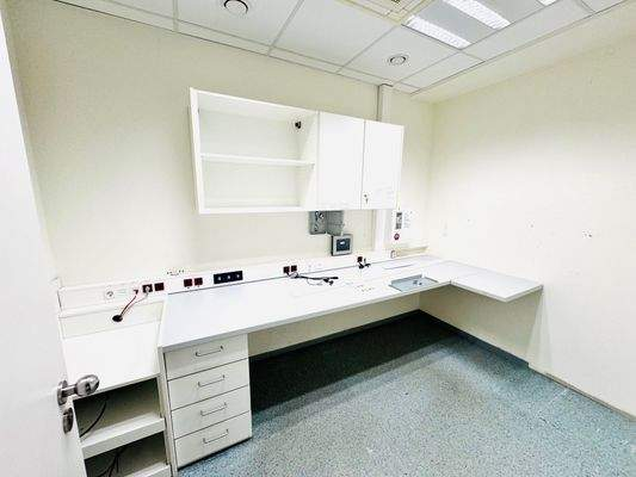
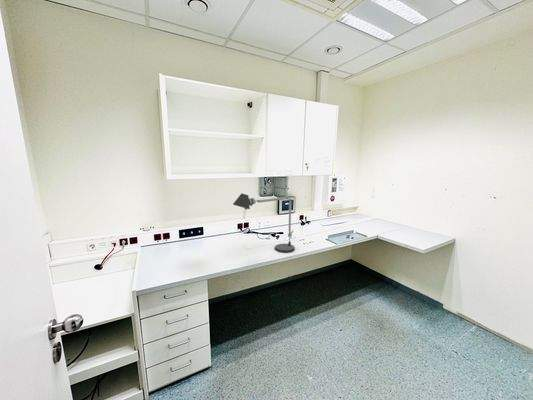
+ desk lamp [232,191,295,253]
